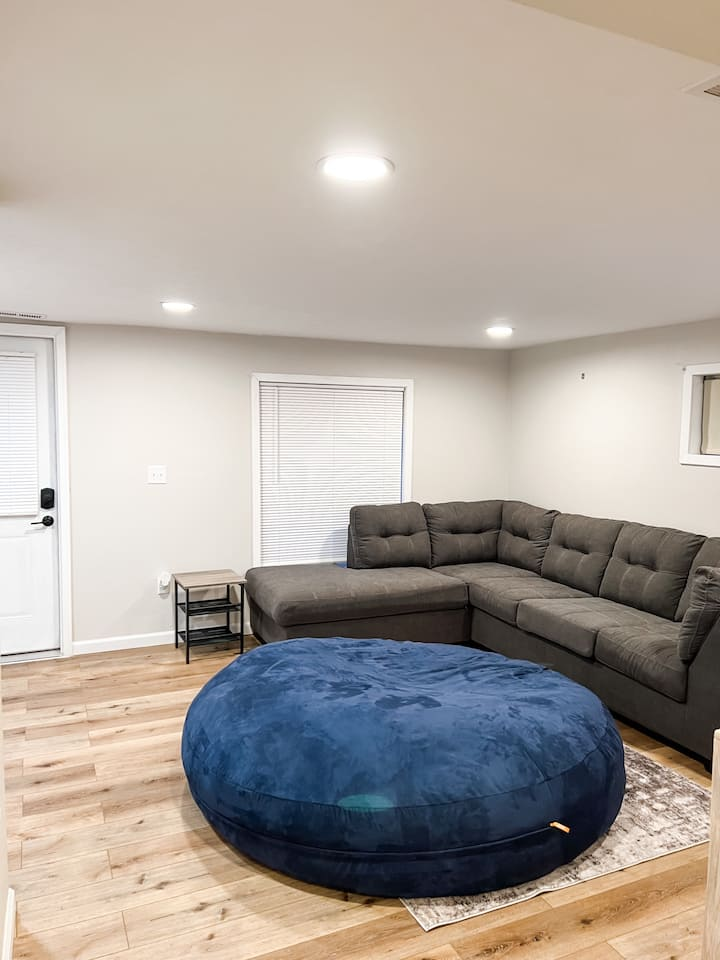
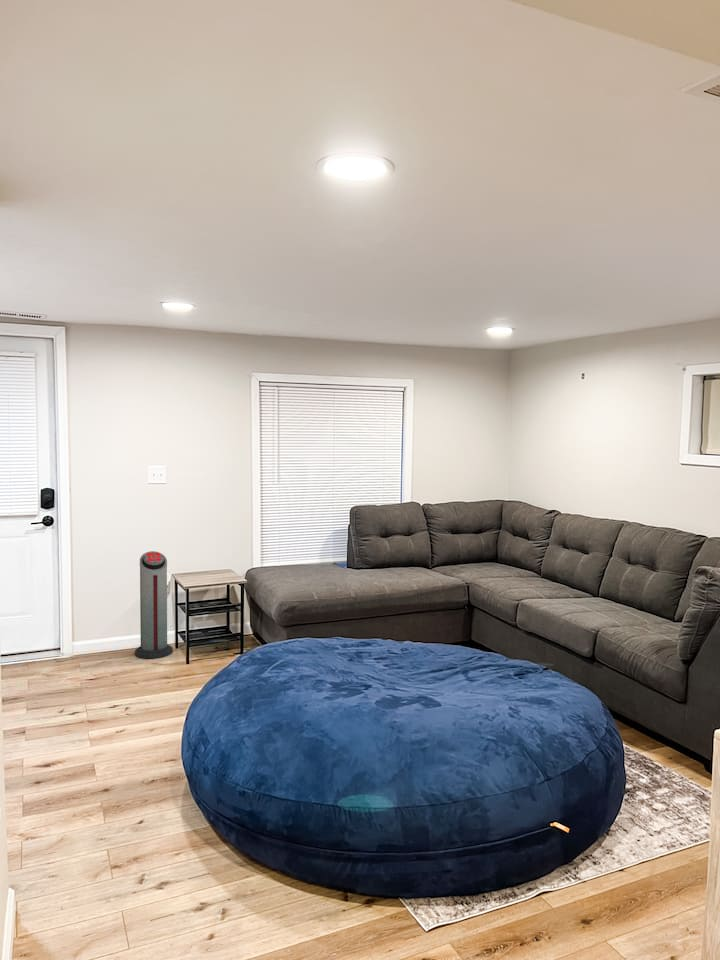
+ air purifier [134,550,174,659]
